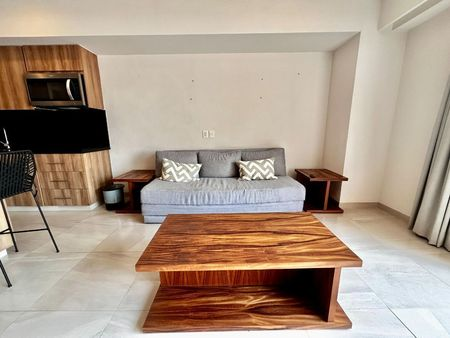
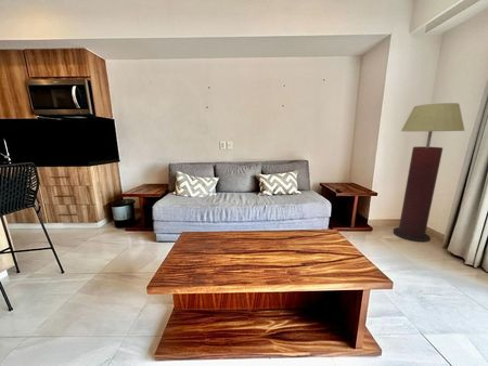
+ floor lamp [391,102,465,244]
